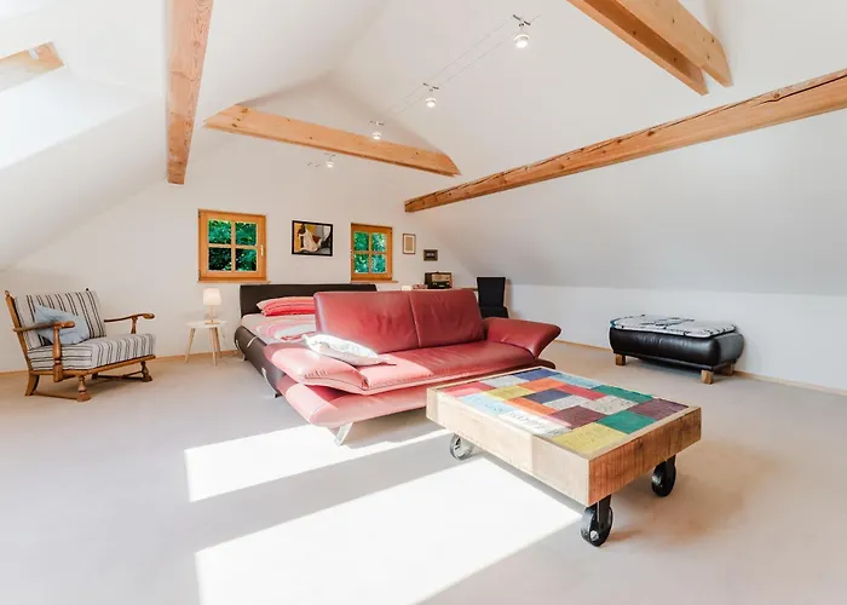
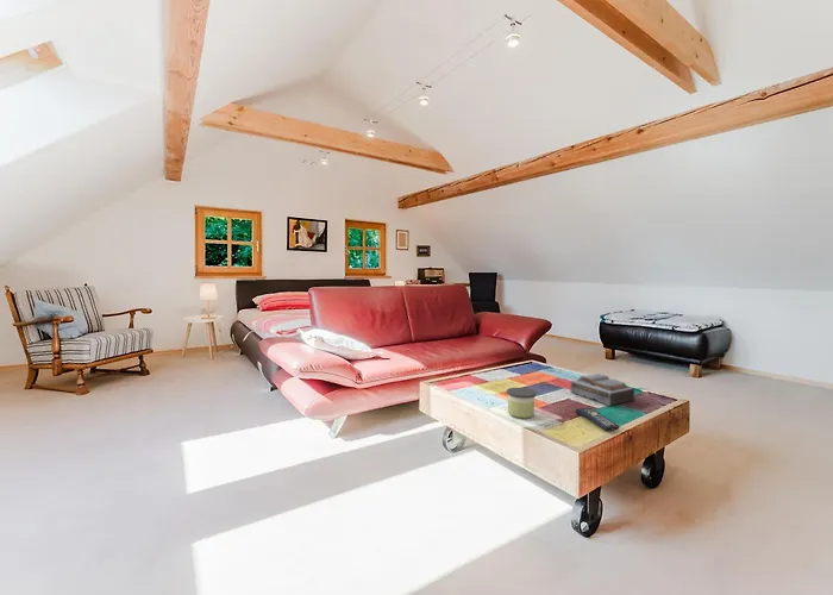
+ candle [506,387,537,419]
+ bible [569,372,637,407]
+ remote control [575,407,620,432]
